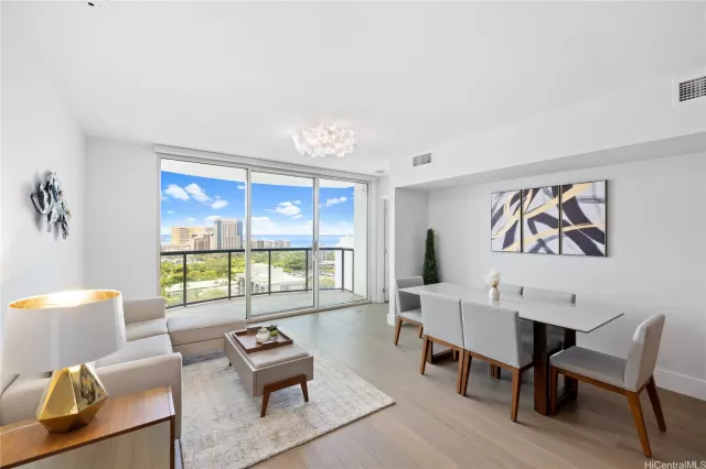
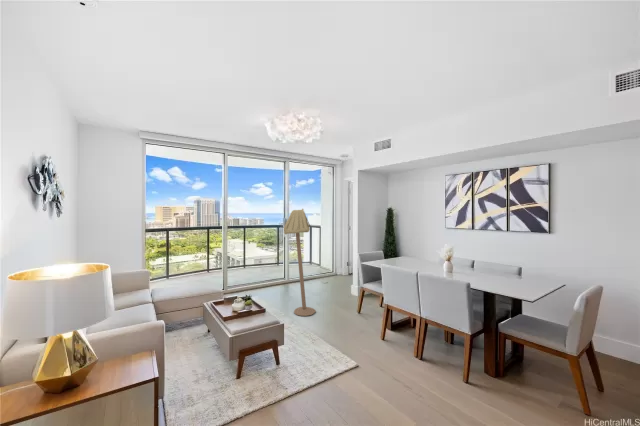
+ floor lamp [283,208,317,317]
